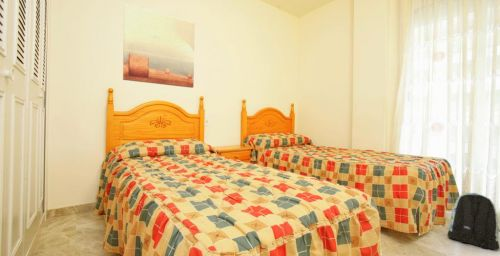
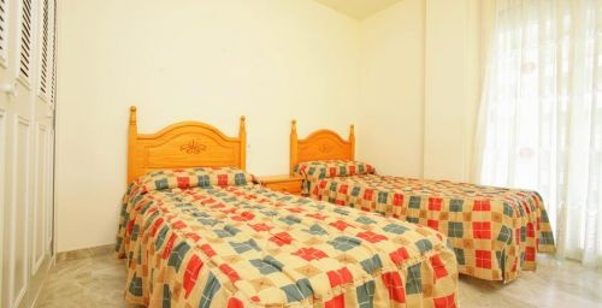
- backpack [446,192,500,251]
- wall art [122,3,196,89]
